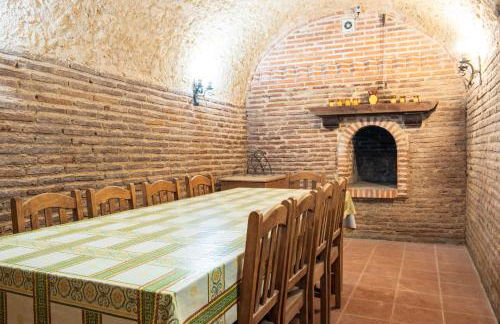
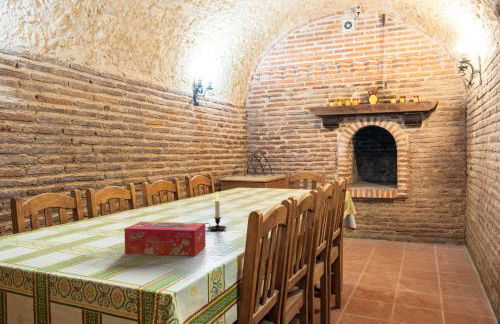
+ candle [205,191,228,231]
+ tissue box [124,221,207,257]
